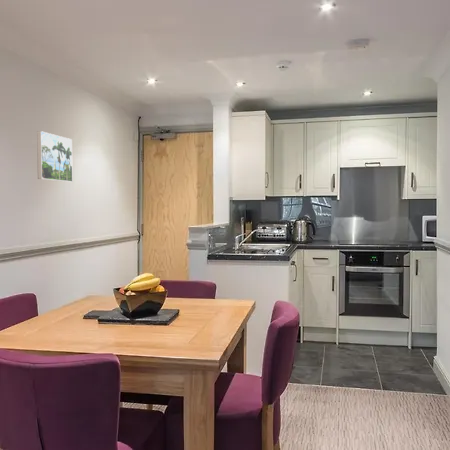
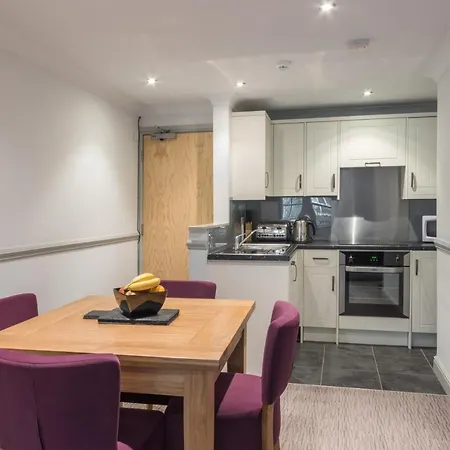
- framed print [36,130,74,183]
